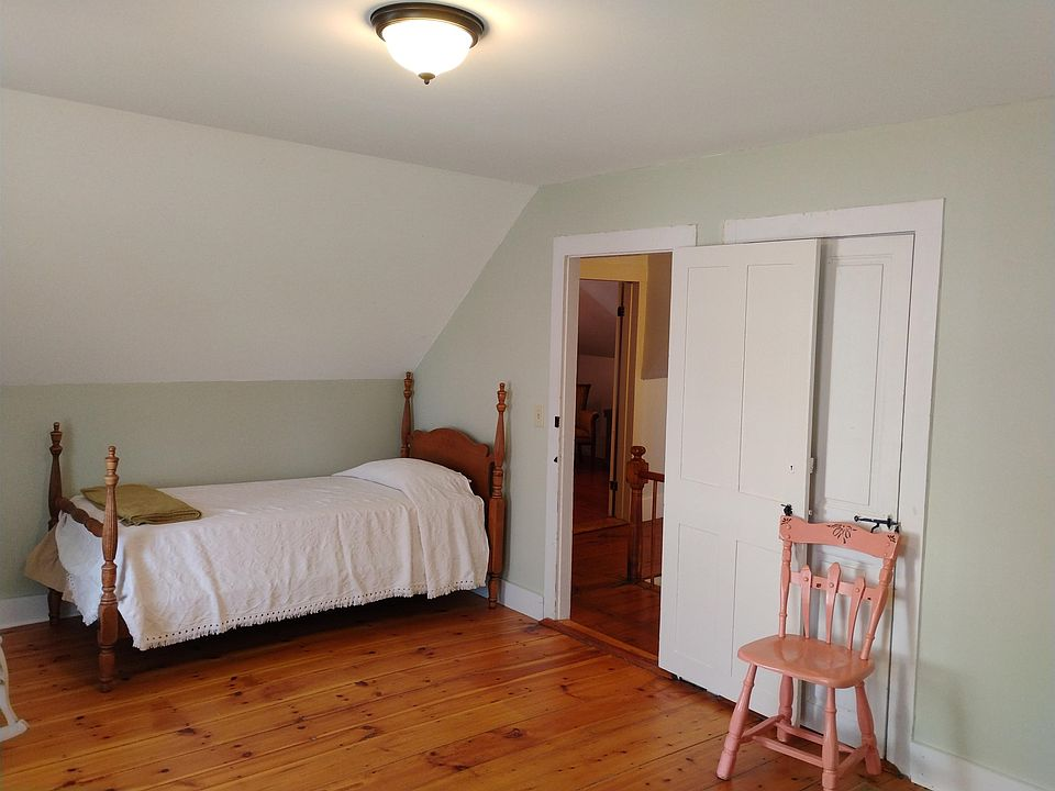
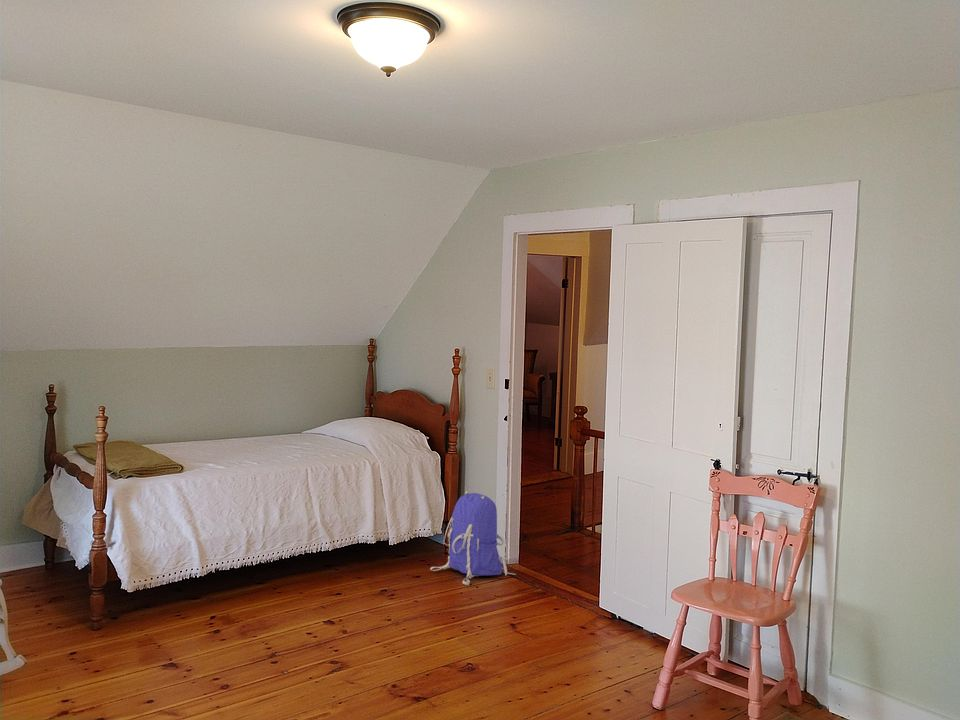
+ backpack [429,490,517,586]
